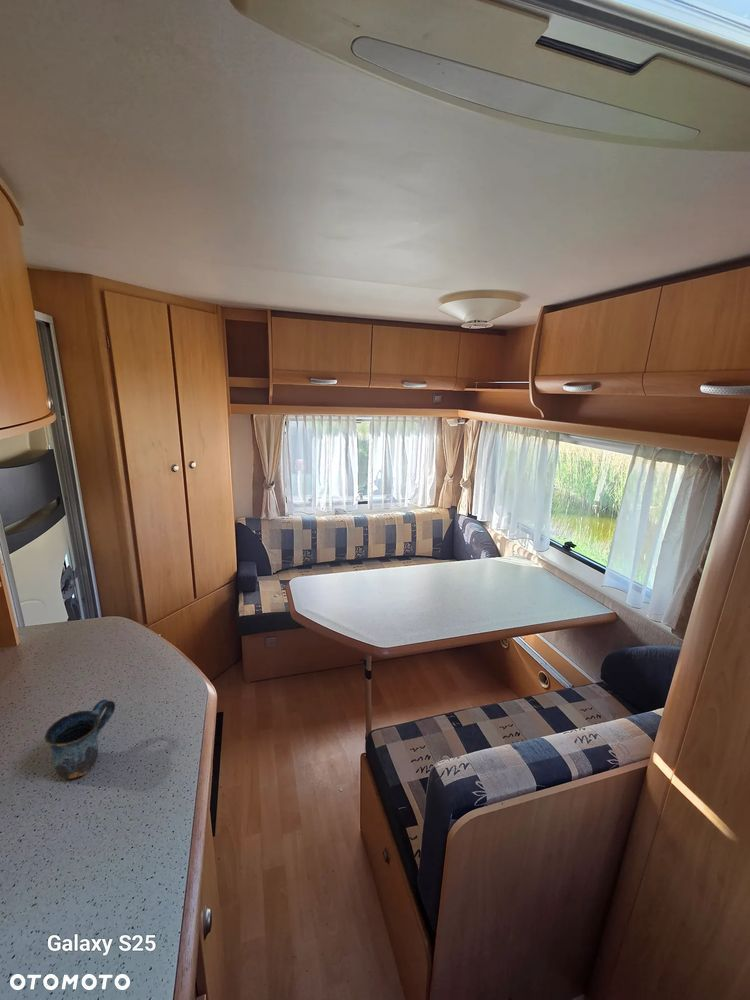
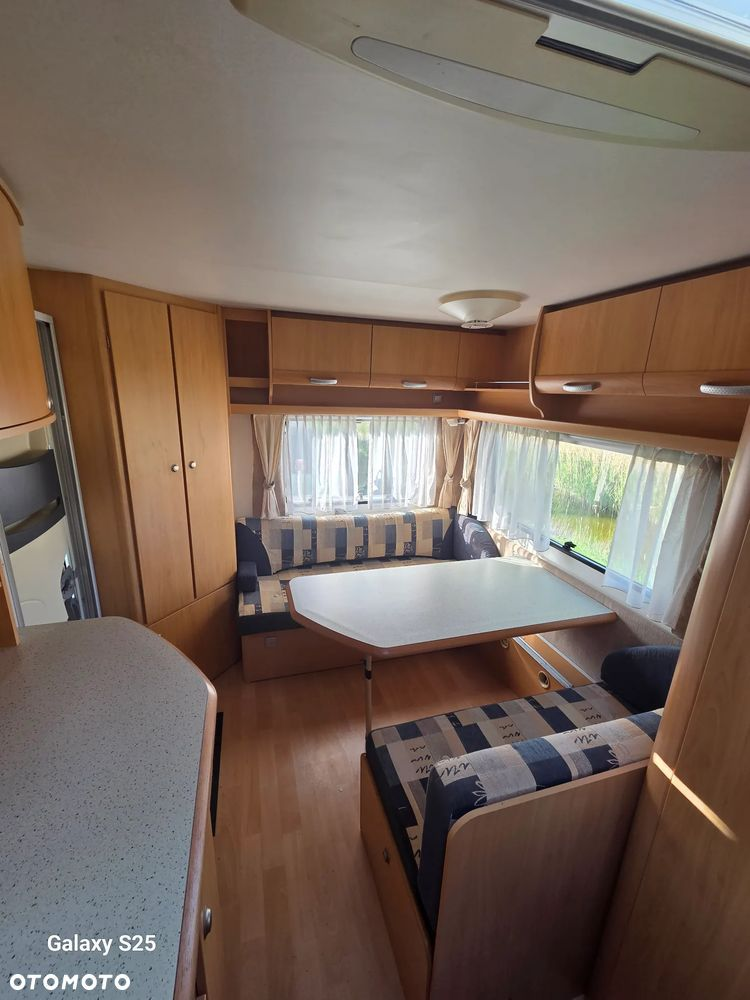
- mug [43,698,116,780]
